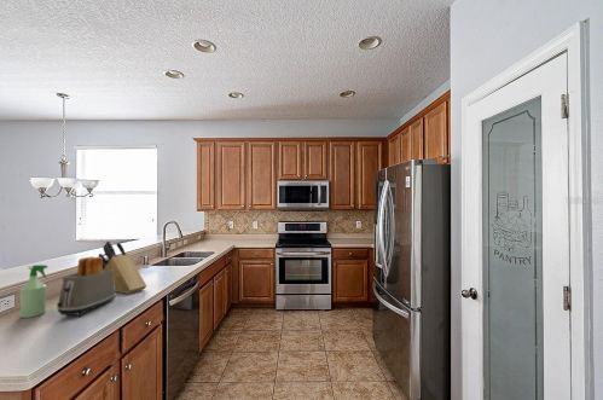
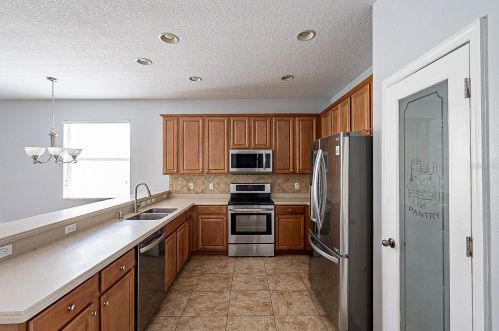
- toaster [56,256,117,318]
- spray bottle [19,263,48,319]
- knife block [98,240,147,295]
